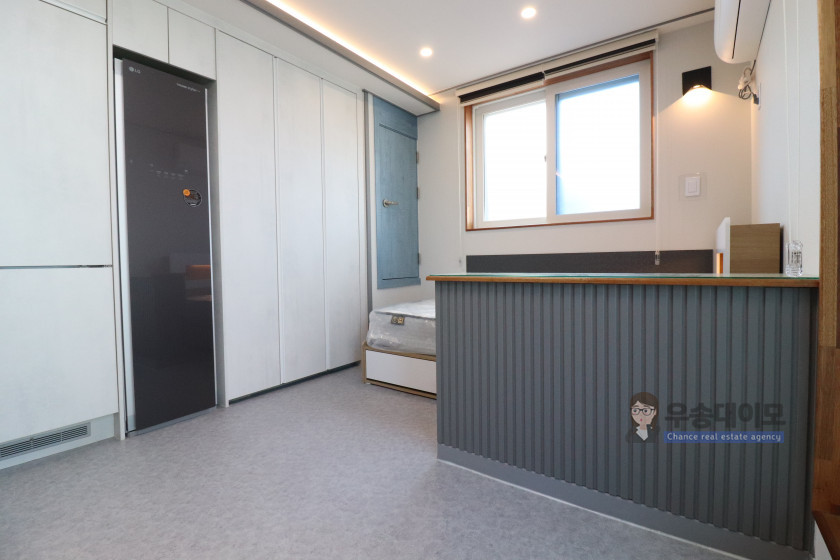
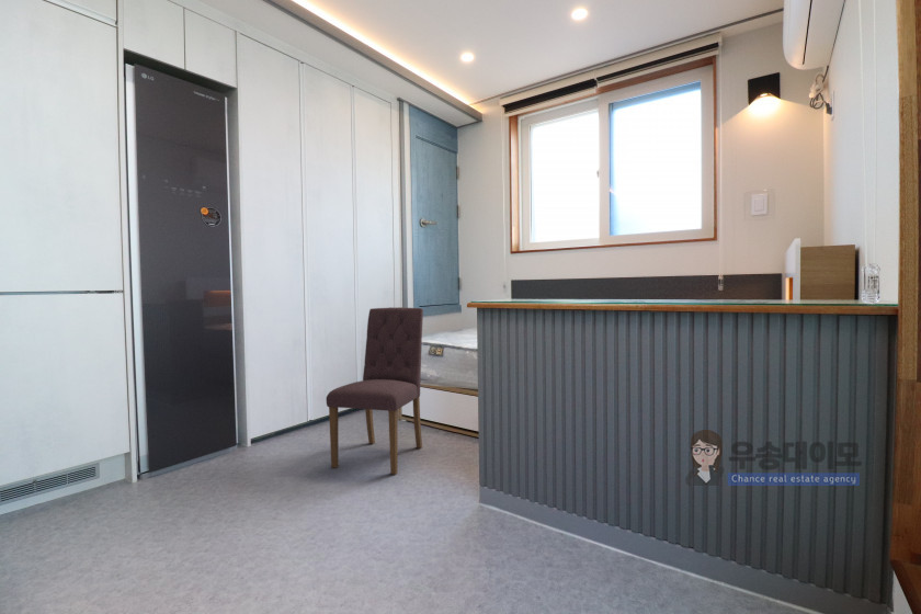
+ dining chair [325,306,424,476]
